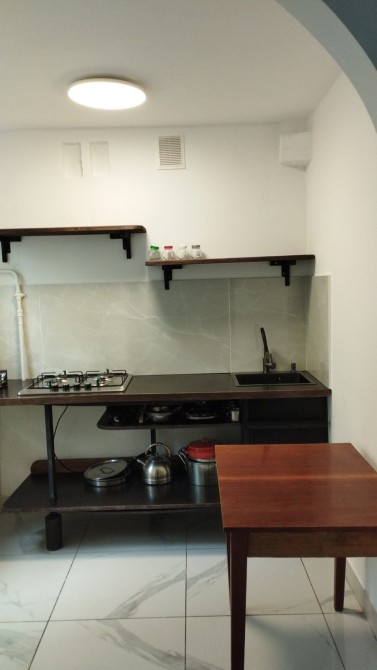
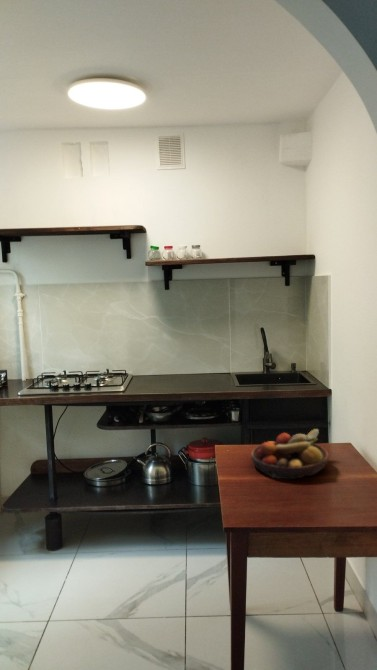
+ fruit bowl [250,428,329,480]
